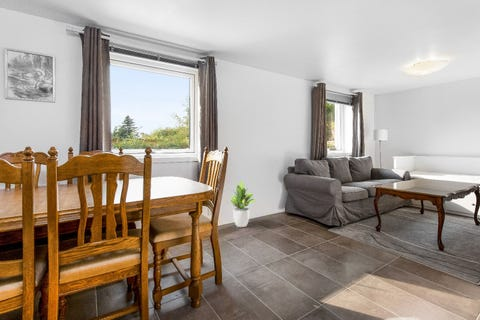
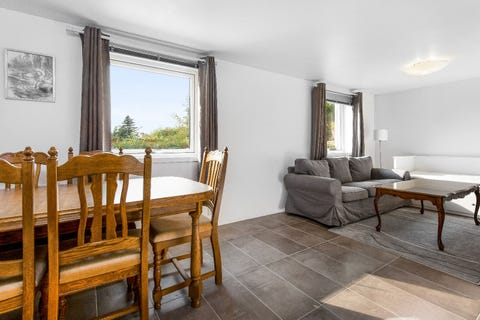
- potted plant [227,180,256,228]
